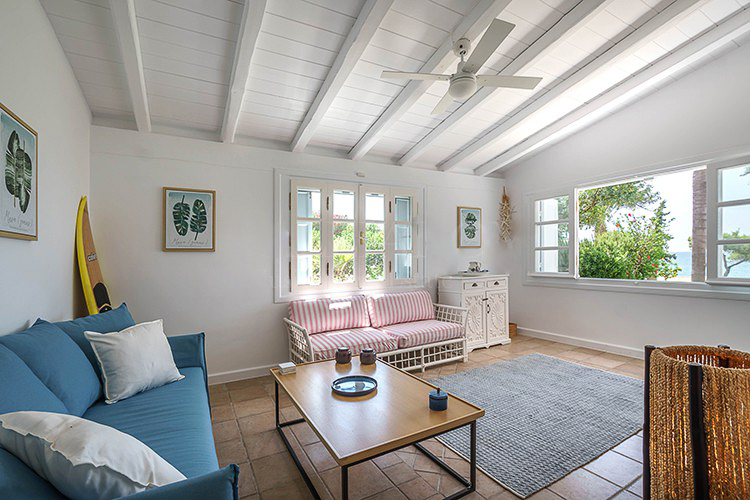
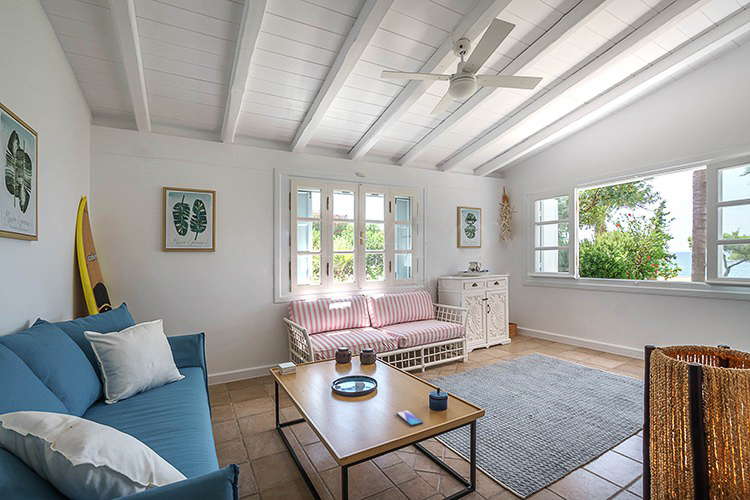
+ smartphone [396,409,424,427]
